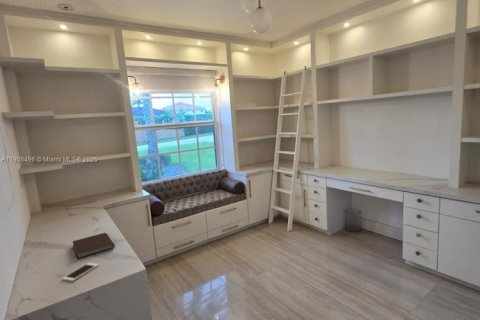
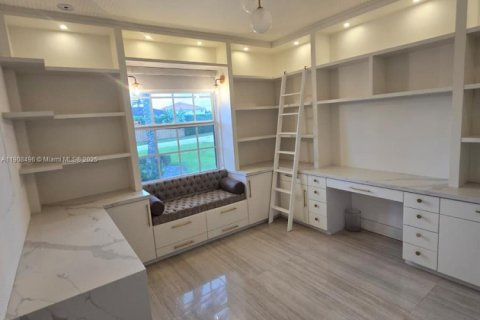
- notebook [71,232,116,260]
- cell phone [61,262,100,282]
